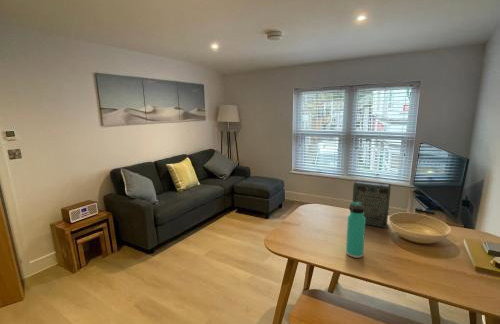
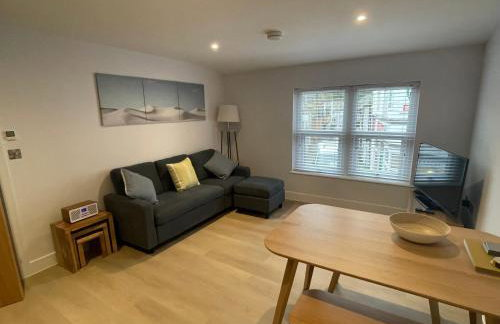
- thermos bottle [345,201,366,259]
- book [352,179,392,229]
